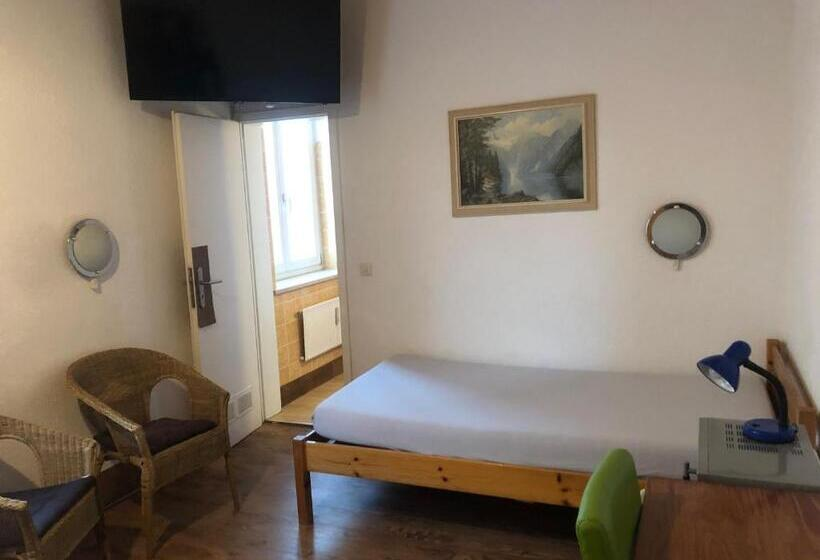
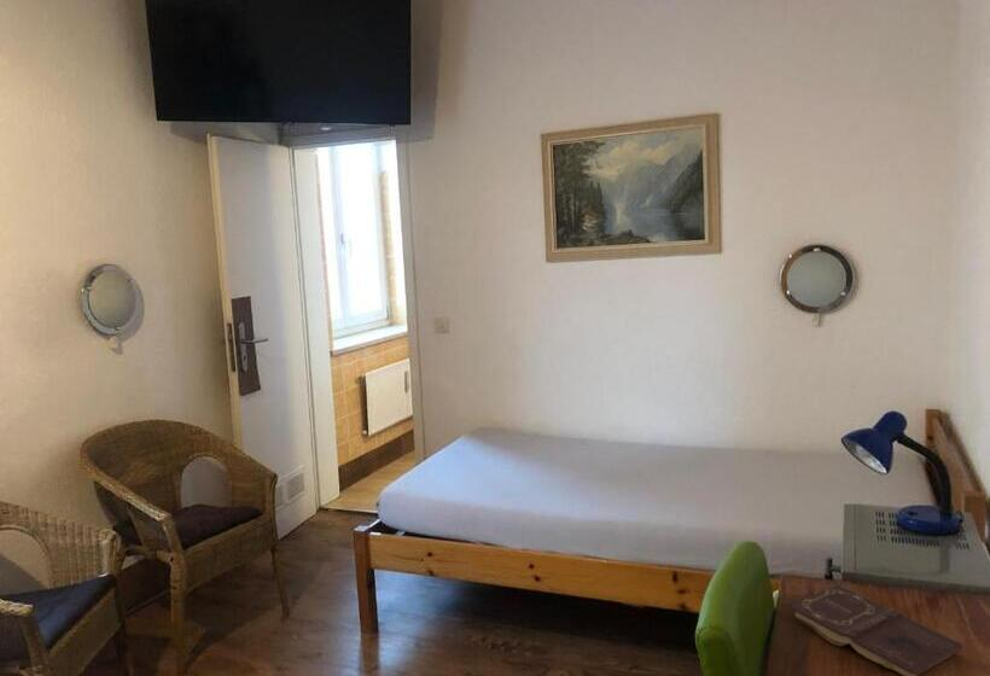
+ book [790,583,963,676]
